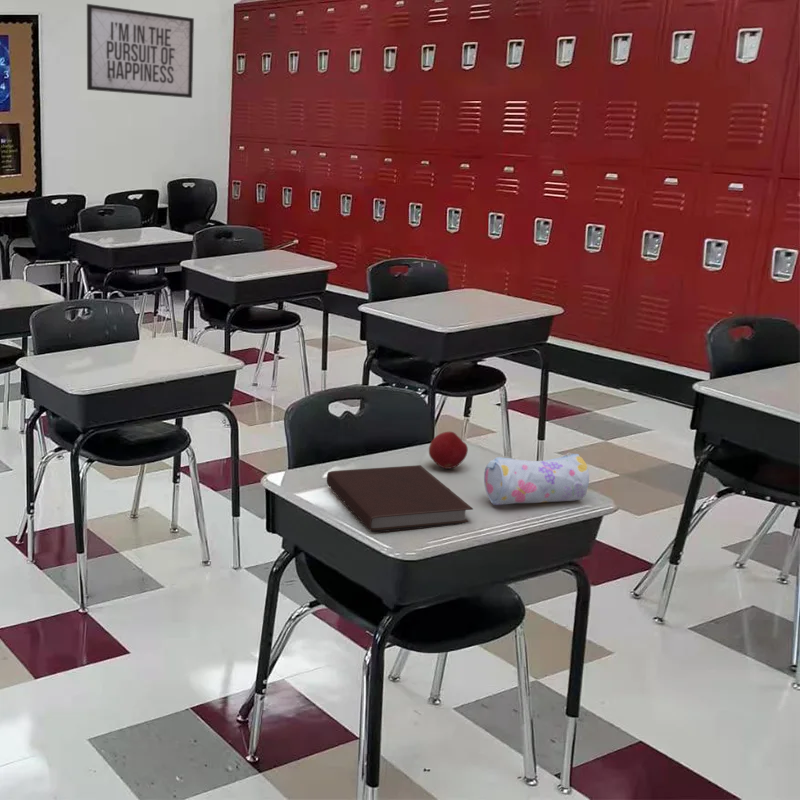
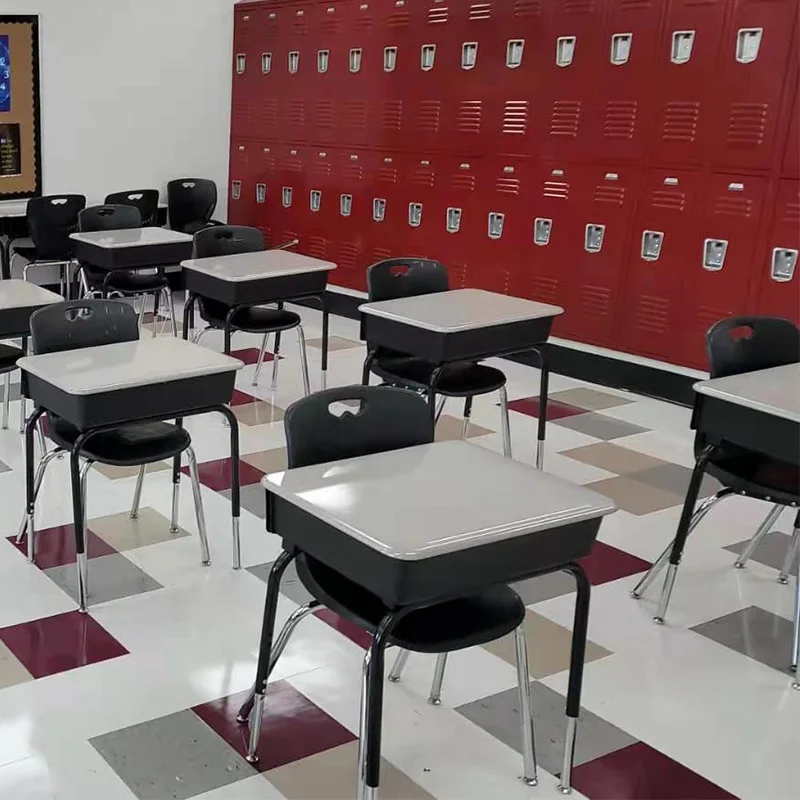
- pencil case [483,452,590,506]
- apple [428,431,469,470]
- mirror [86,3,195,99]
- notebook [326,464,474,533]
